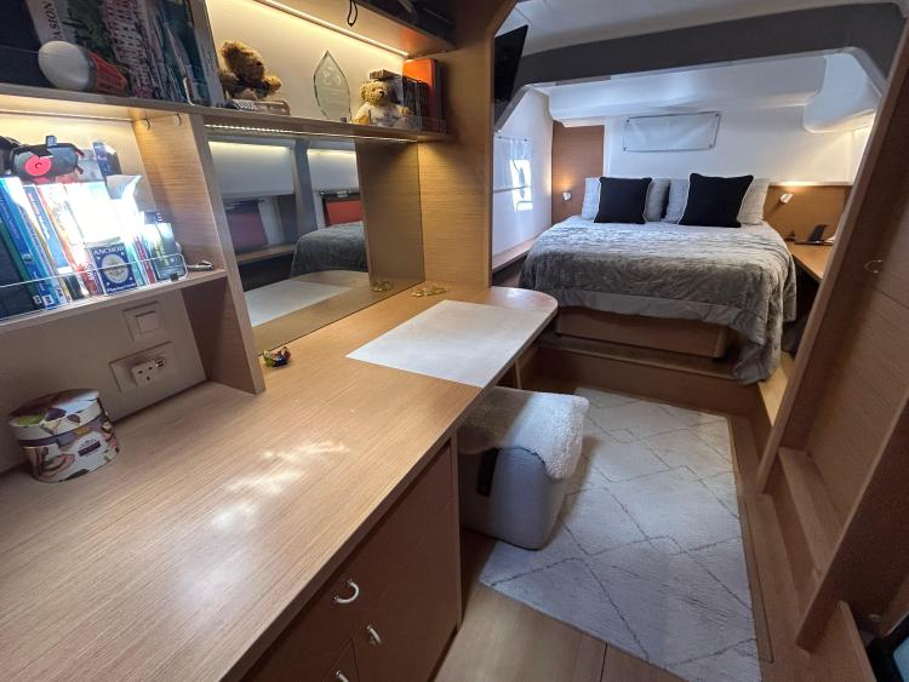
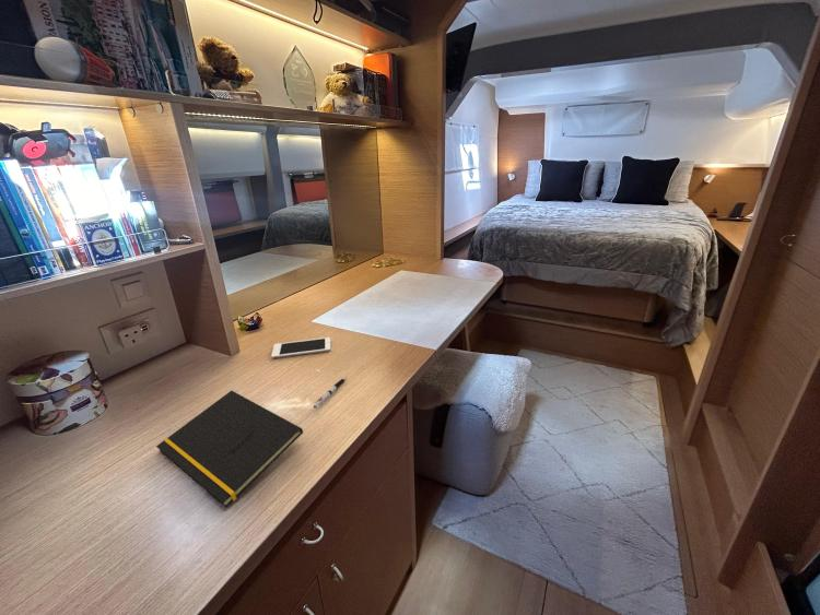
+ cell phone [270,336,331,359]
+ notepad [155,390,304,509]
+ pen [313,376,348,409]
